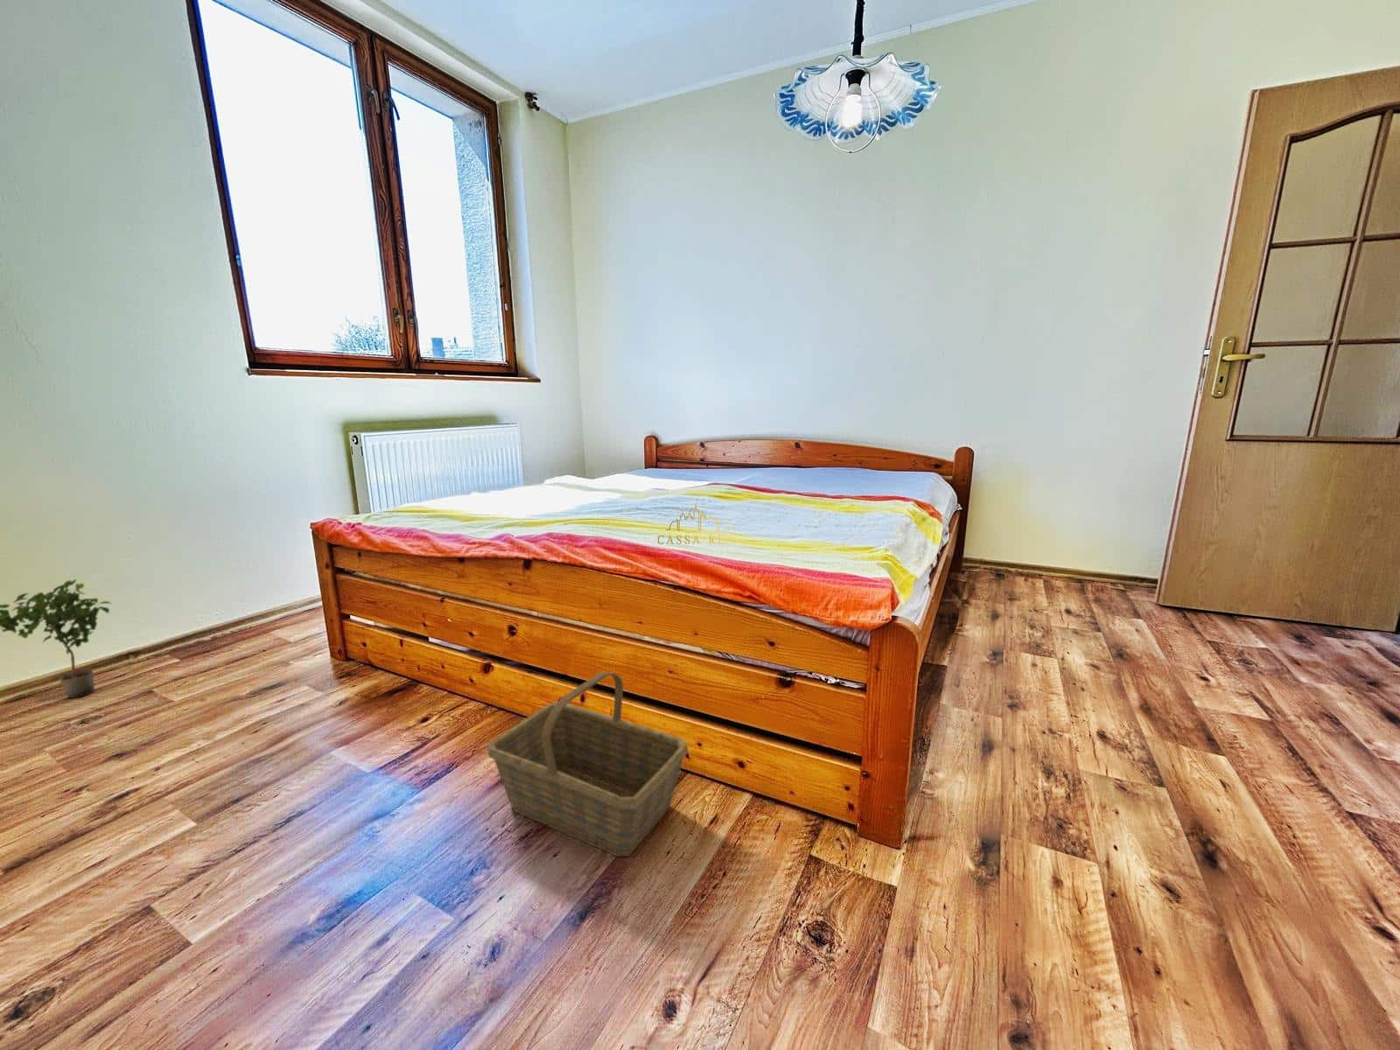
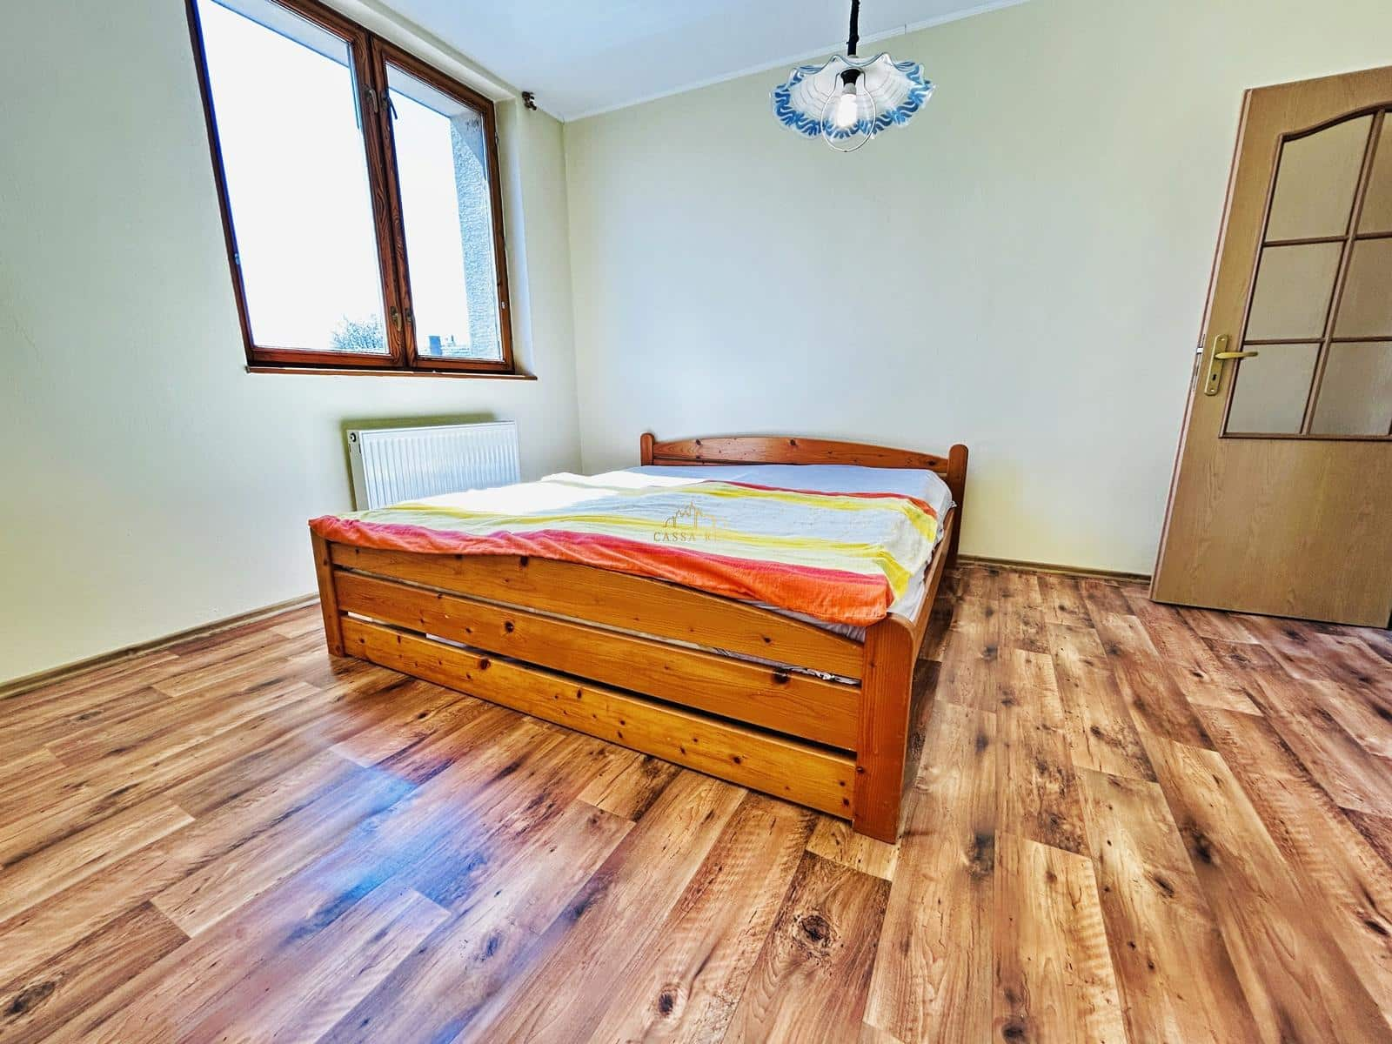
- basket [486,671,689,857]
- potted plant [0,578,112,699]
